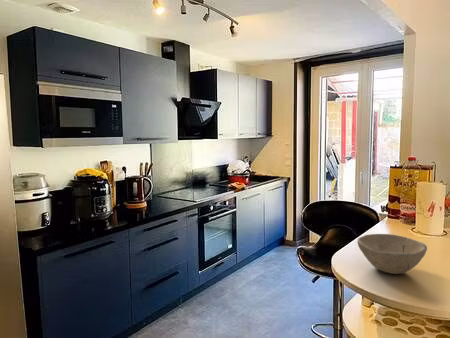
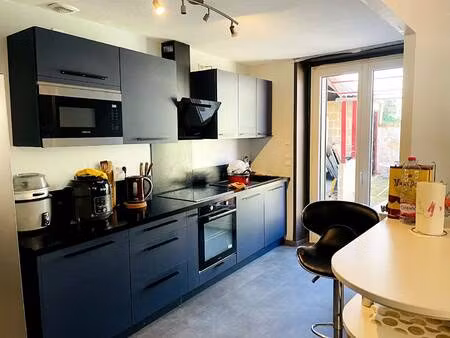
- bowl [356,233,428,275]
